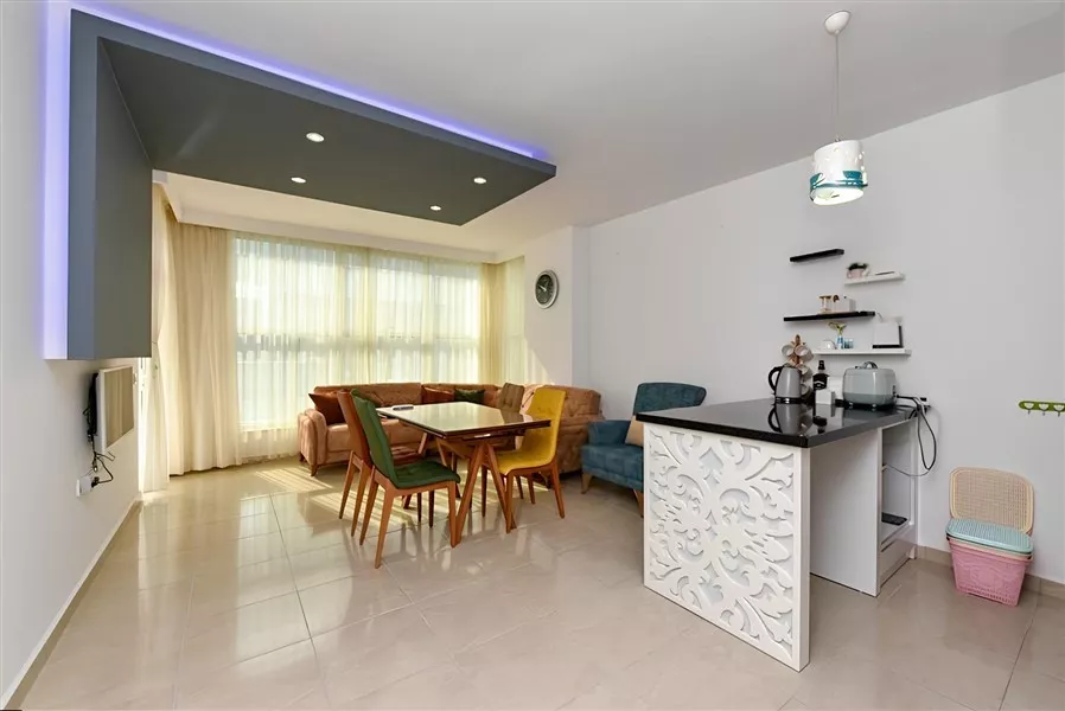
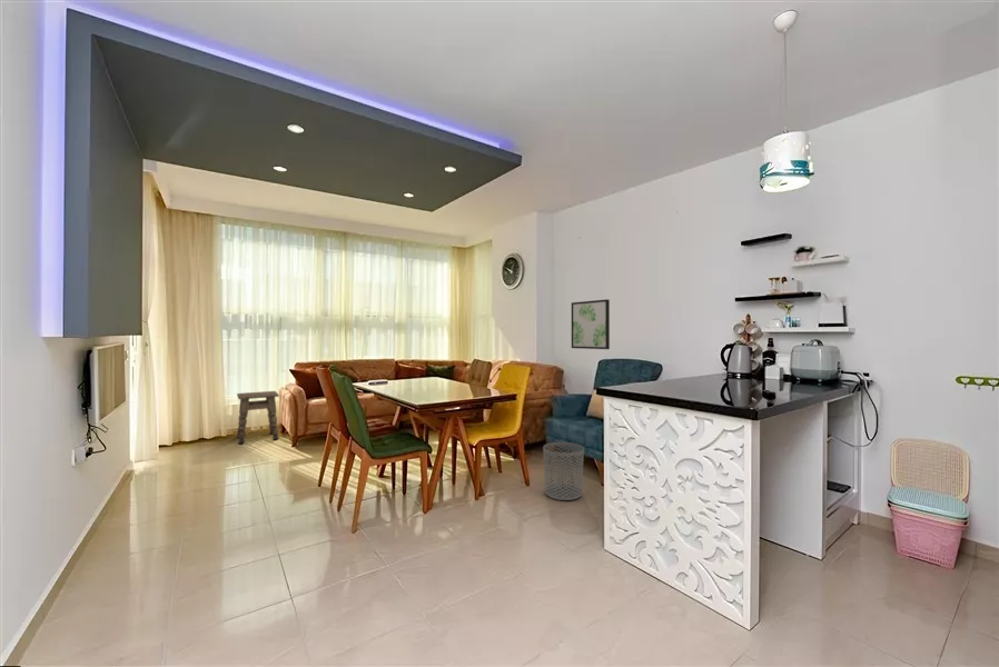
+ wall art [571,298,611,350]
+ waste bin [542,441,585,501]
+ side table [236,390,280,445]
